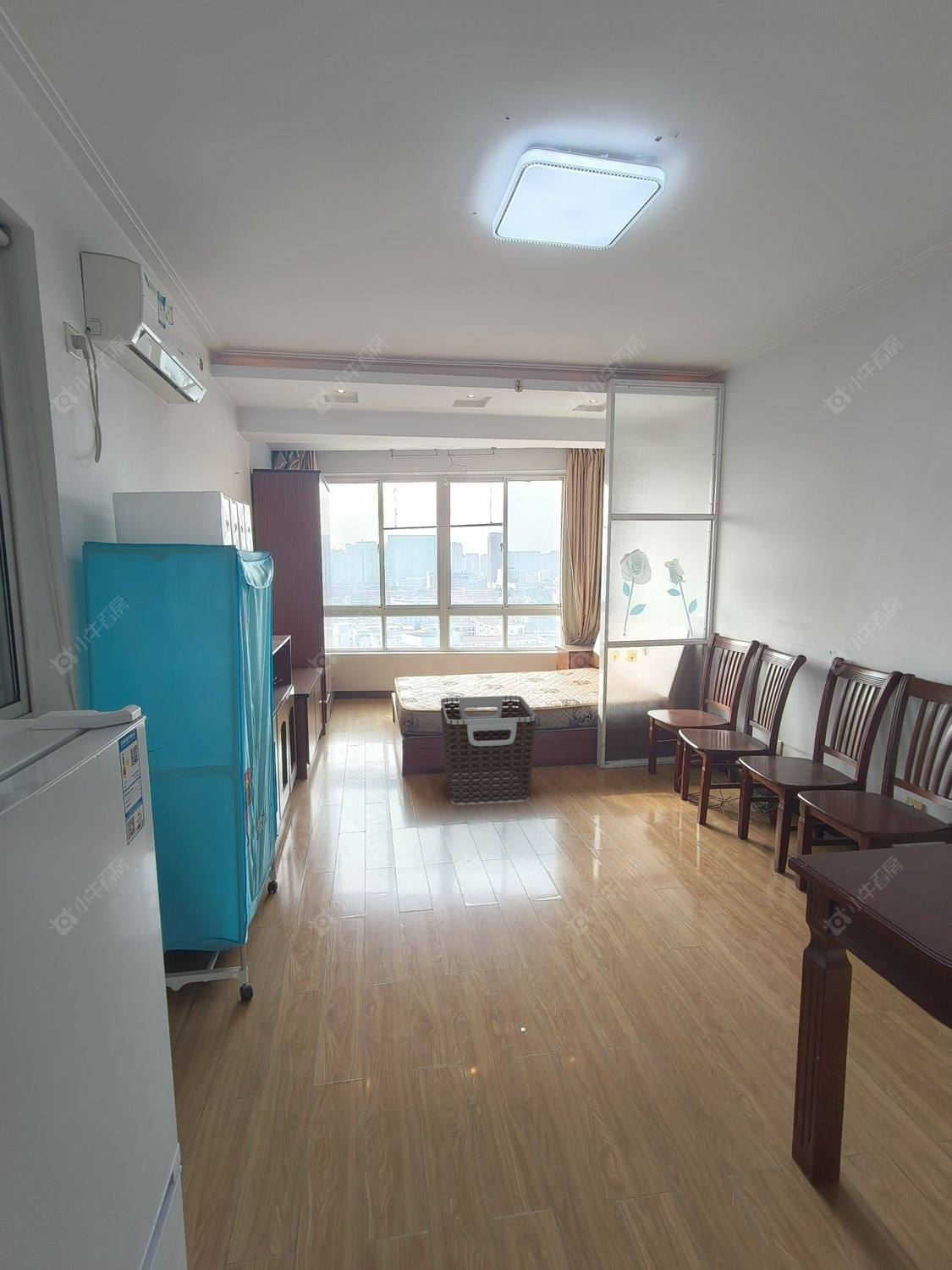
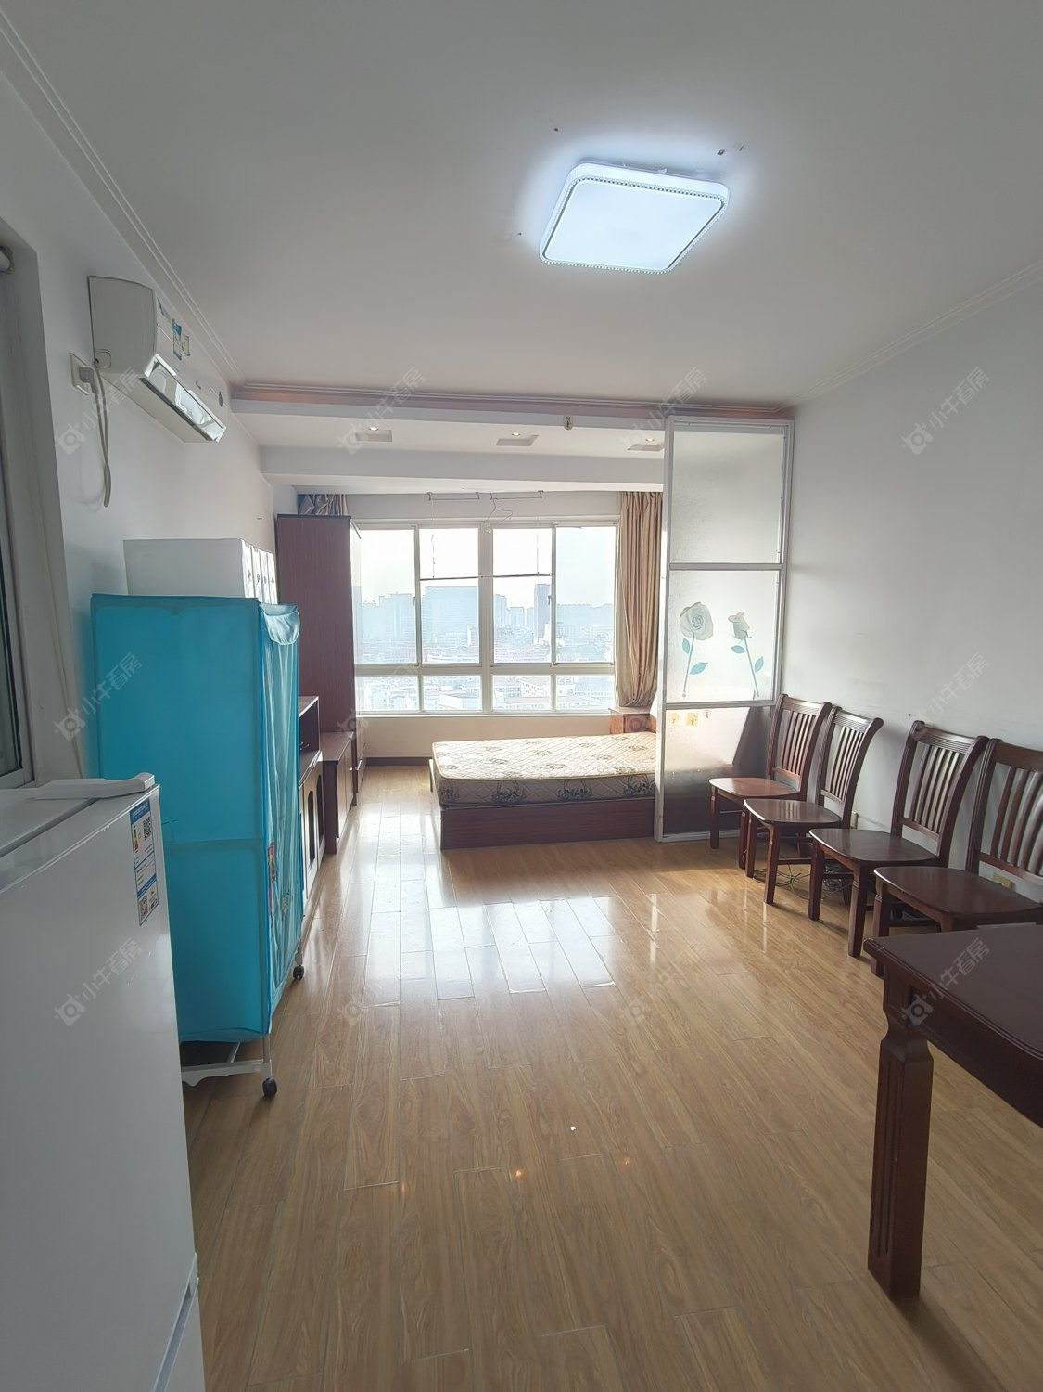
- clothes hamper [440,694,537,806]
